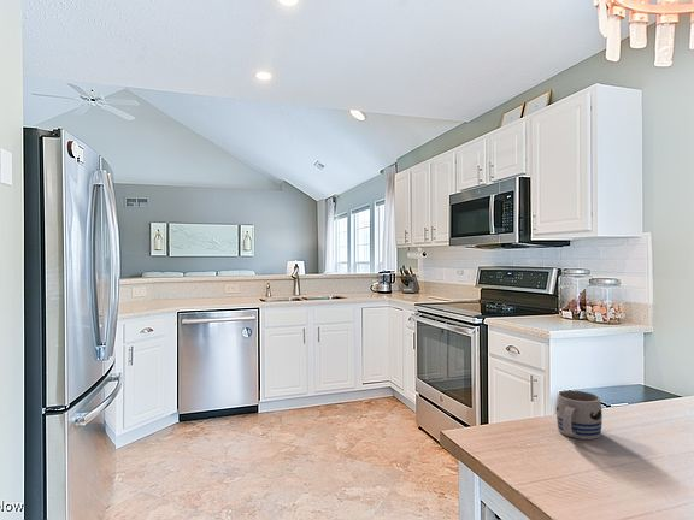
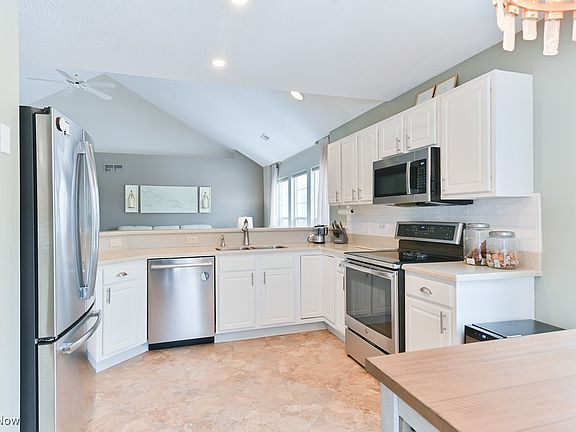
- mug [555,389,604,441]
